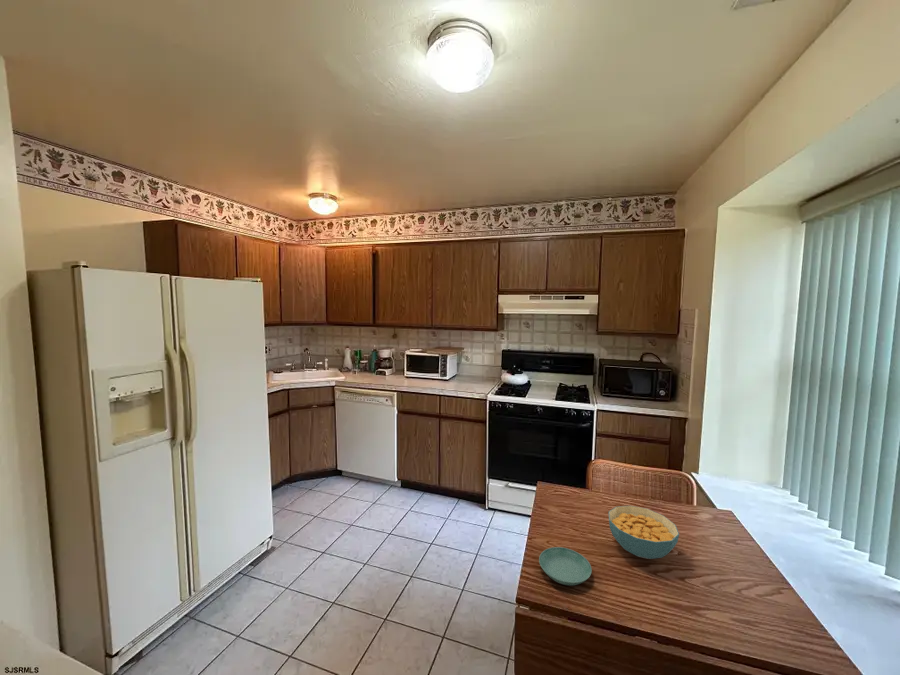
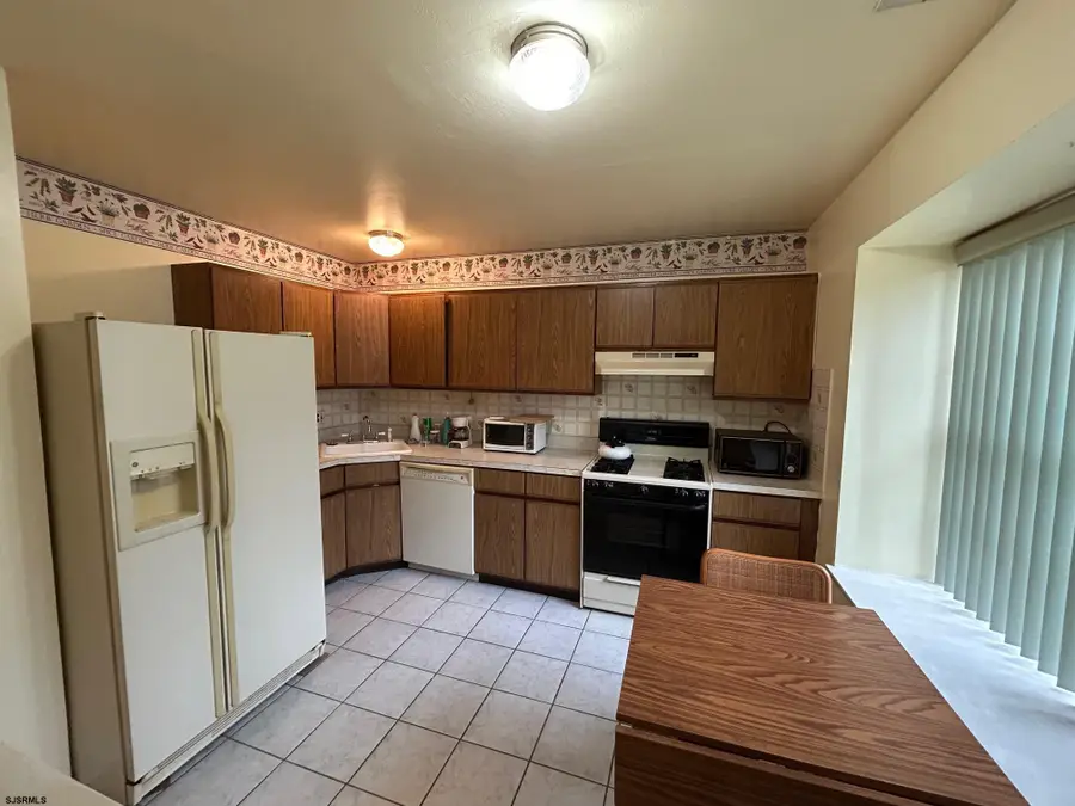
- cereal bowl [607,505,680,560]
- saucer [538,546,593,586]
